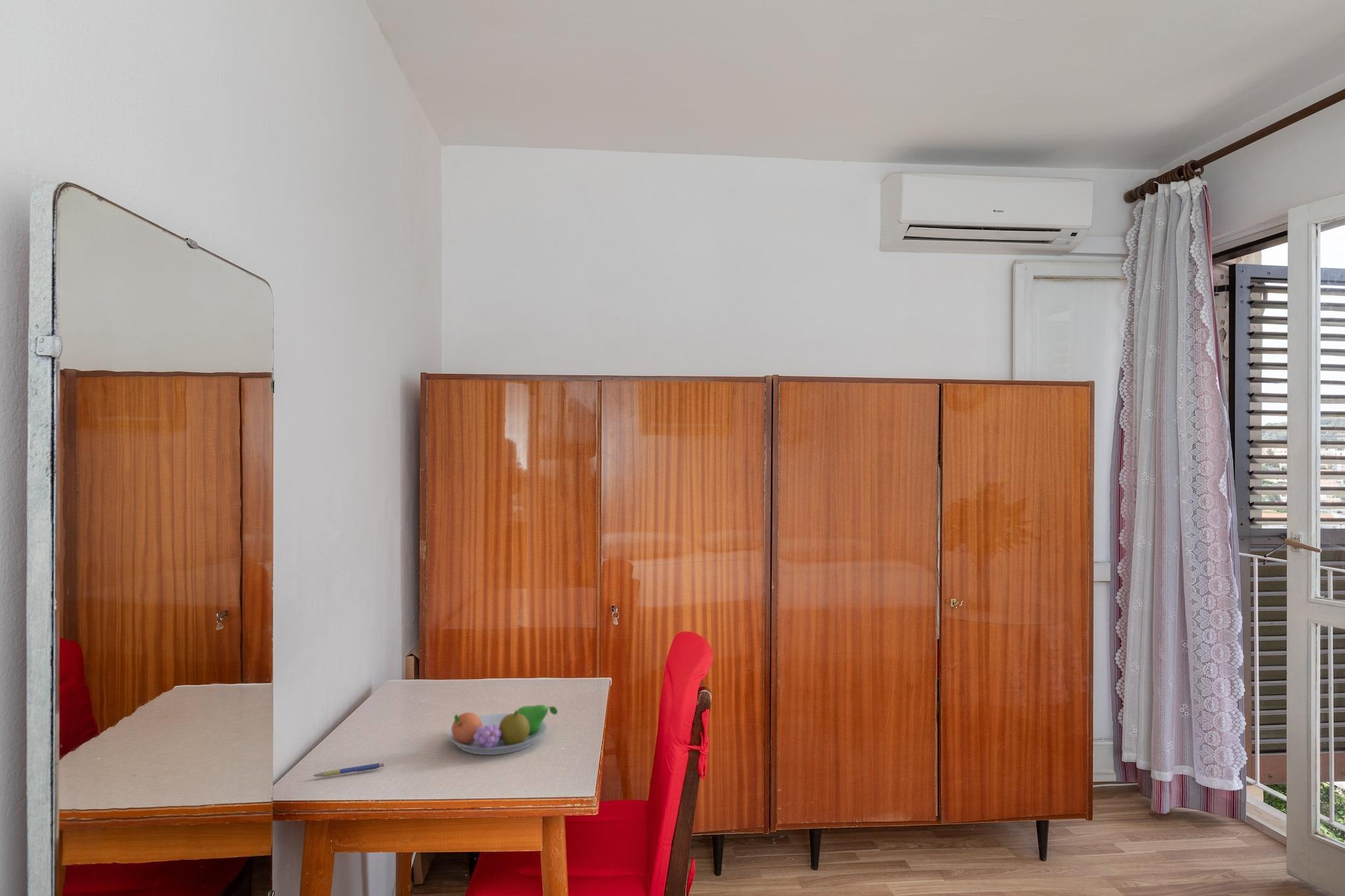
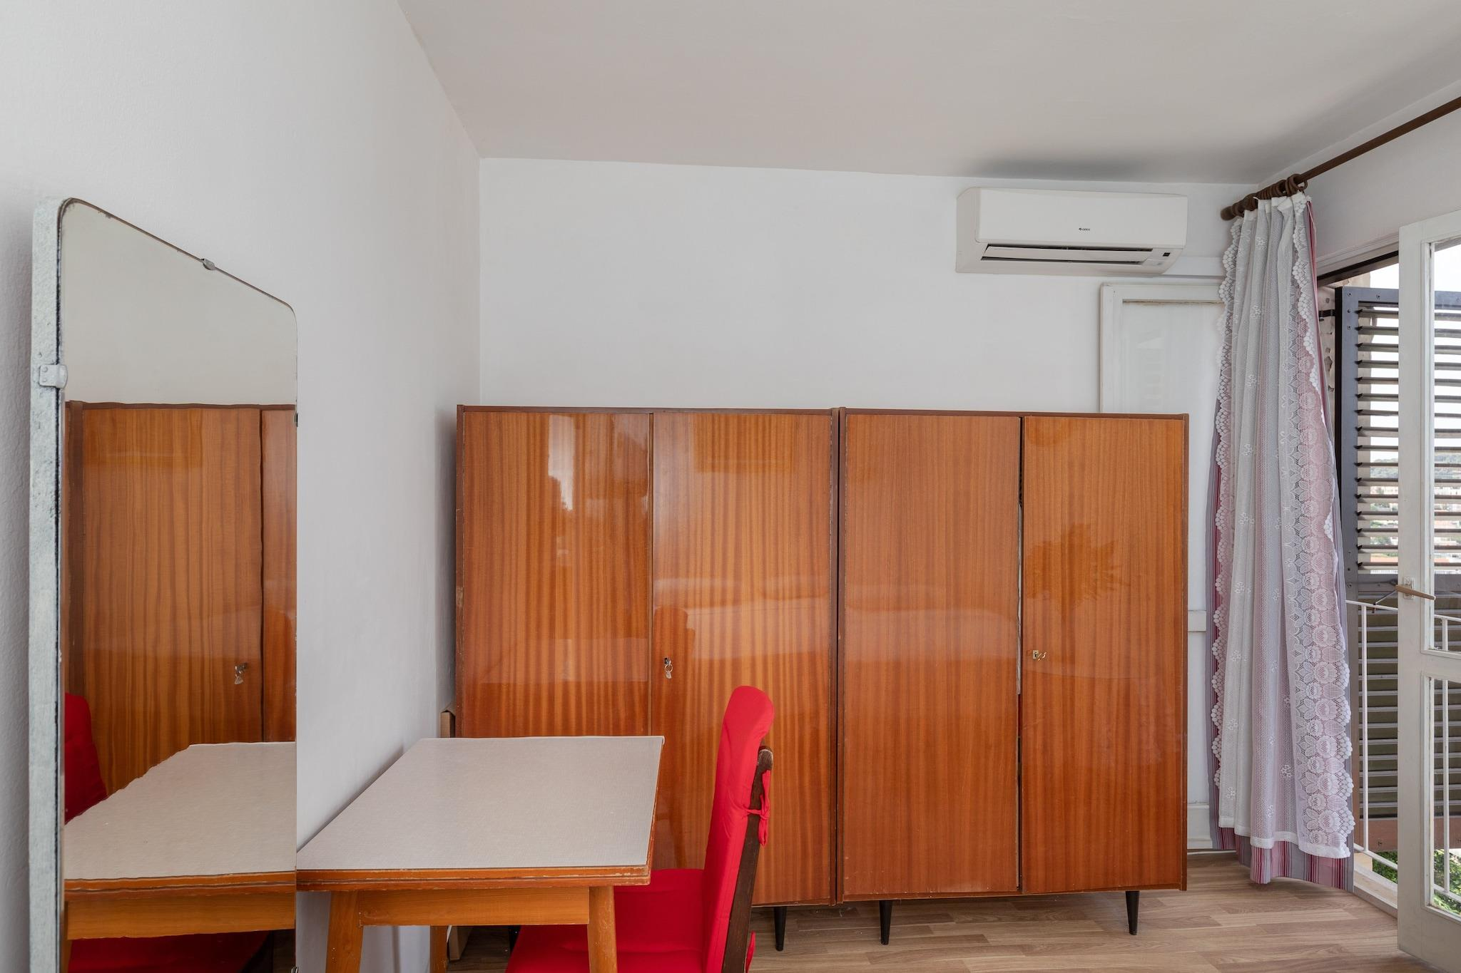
- pen [313,762,385,777]
- fruit bowl [447,704,558,756]
